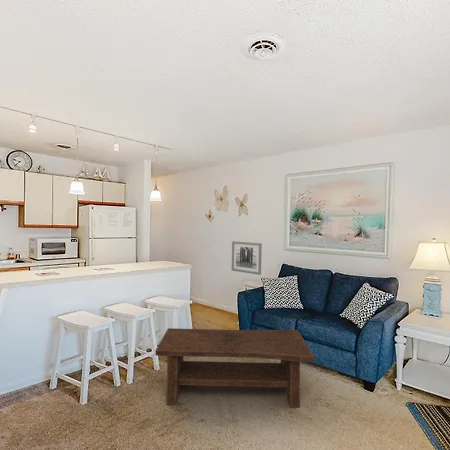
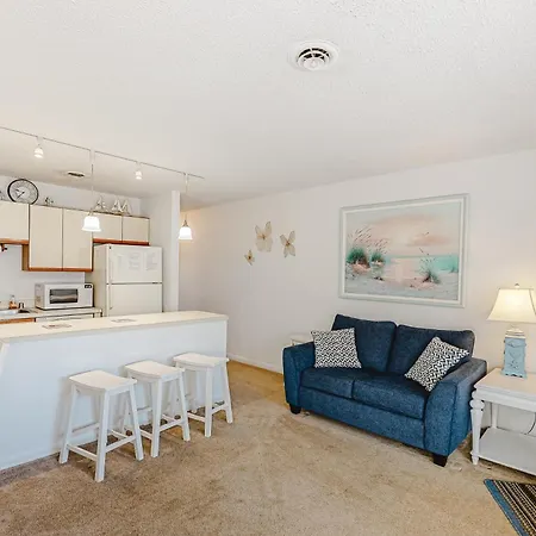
- wall art [231,240,263,276]
- coffee table [155,327,316,409]
